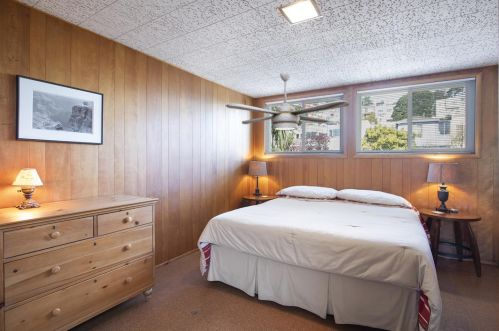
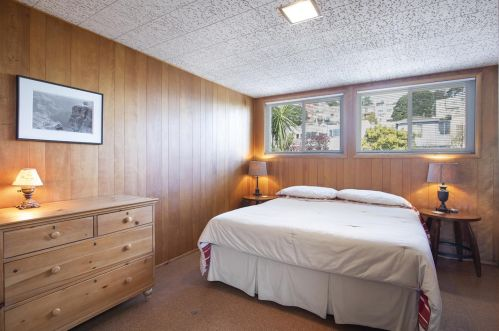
- ceiling fan [225,71,350,131]
